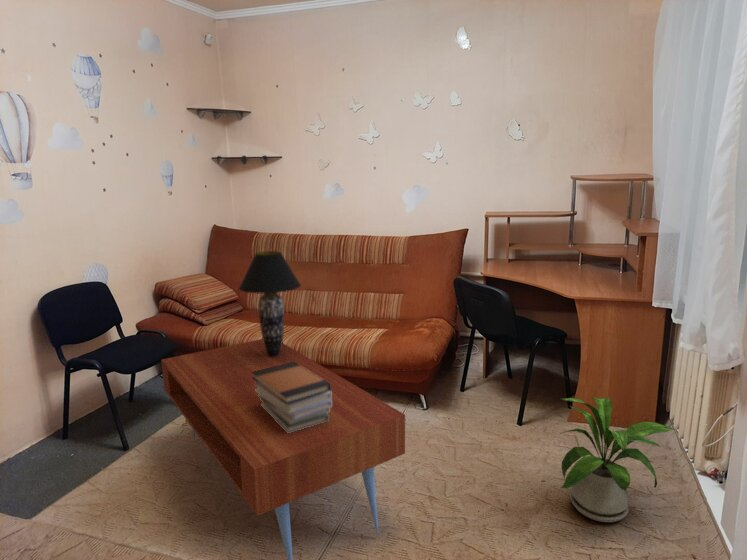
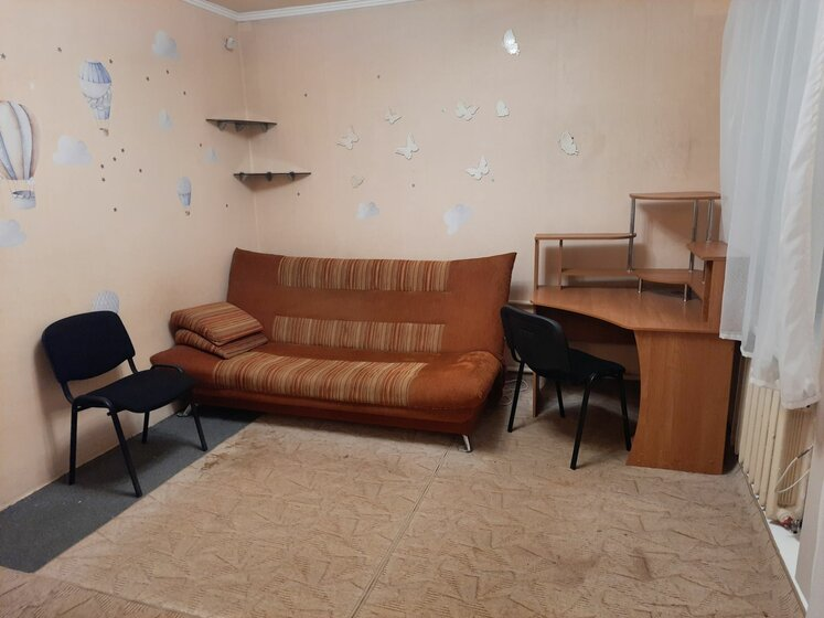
- house plant [559,396,677,523]
- book stack [252,362,332,433]
- table lamp [238,250,302,357]
- coffee table [160,338,406,560]
